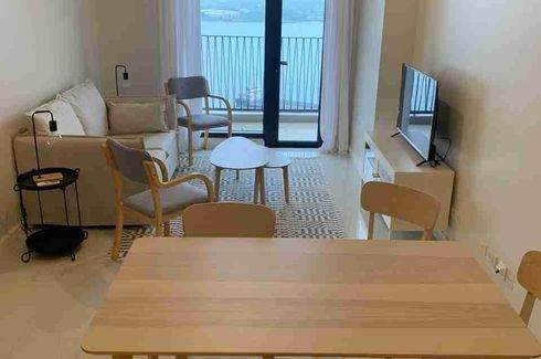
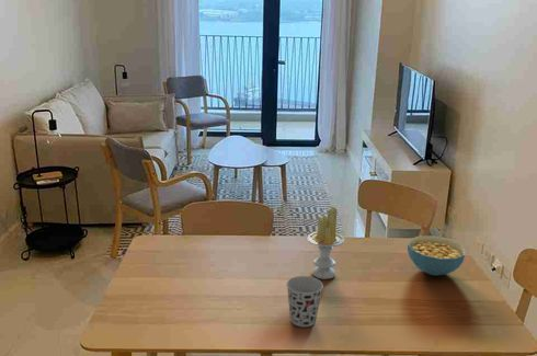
+ cereal bowl [407,234,467,277]
+ cup [285,275,324,329]
+ candle [307,206,345,280]
